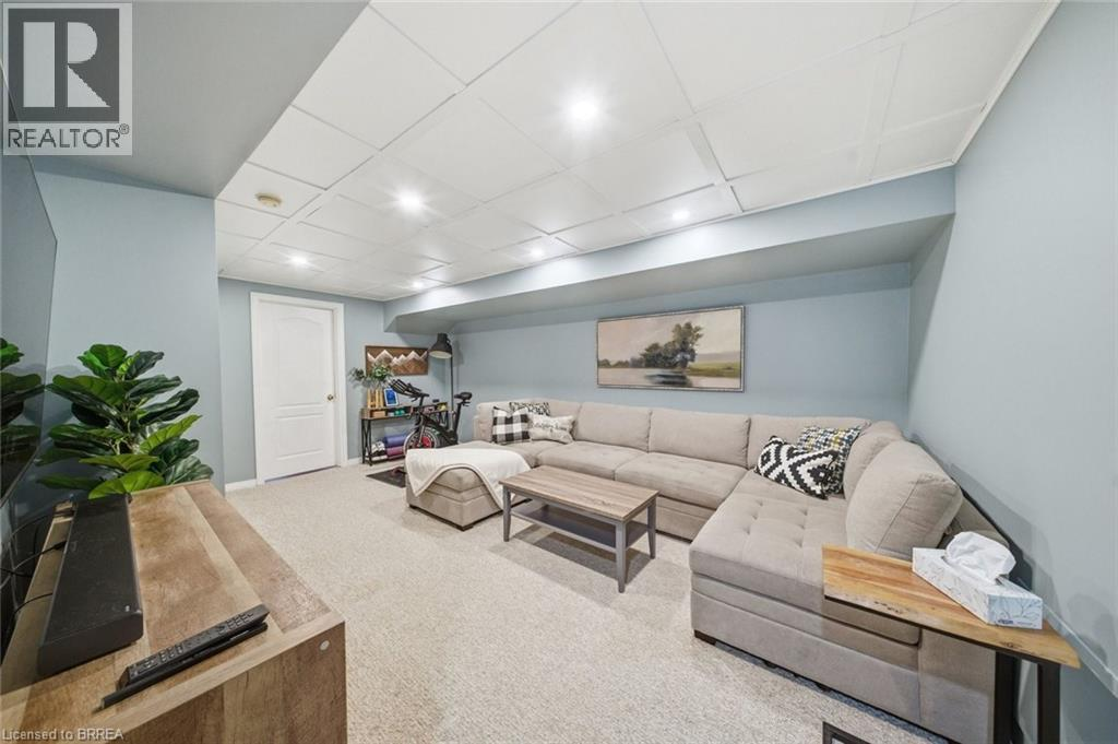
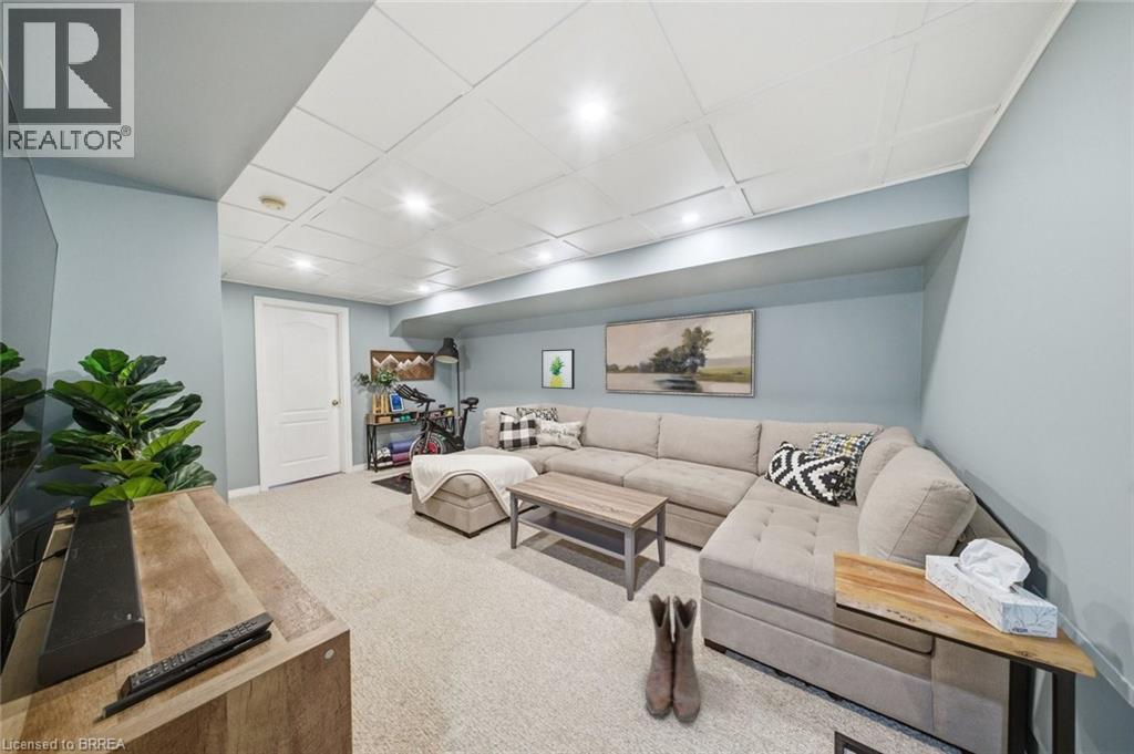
+ wall art [540,348,576,391]
+ boots [645,592,701,724]
